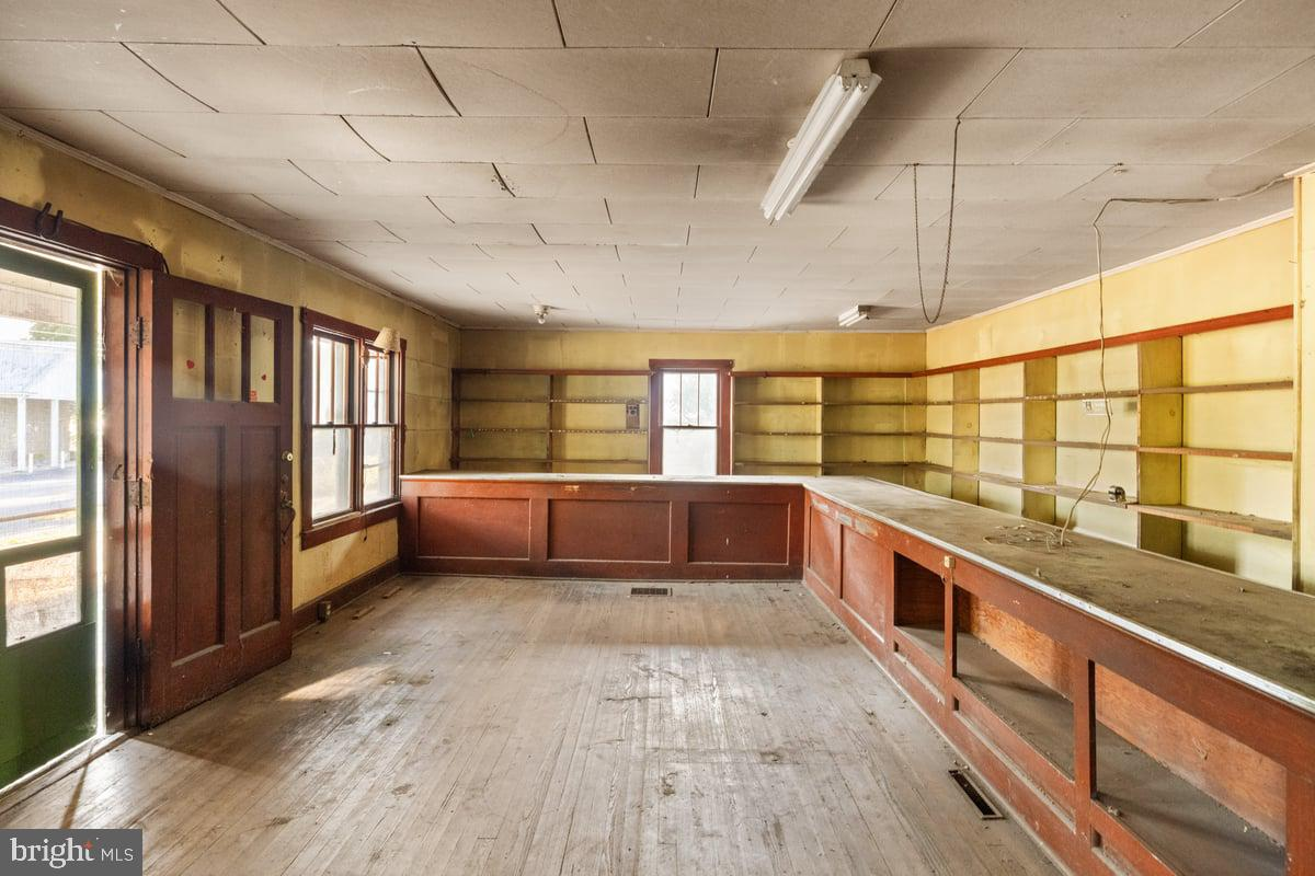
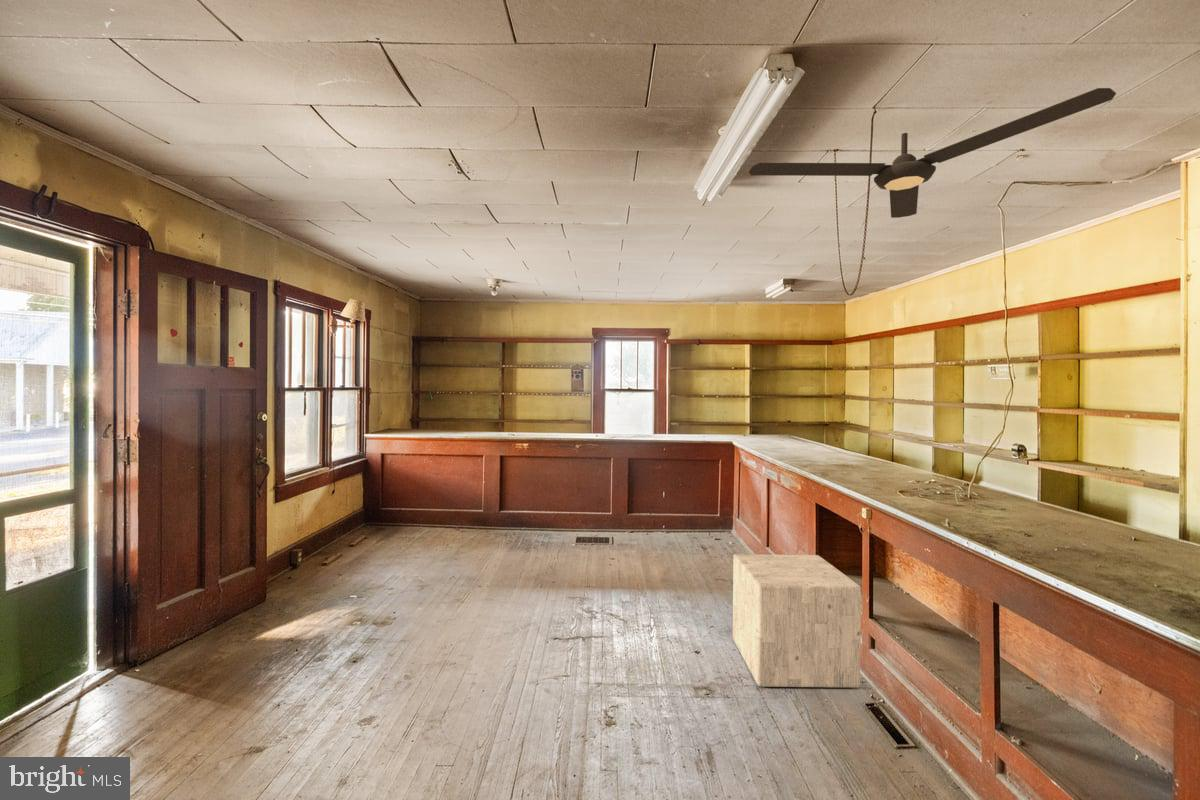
+ ceiling fan [748,87,1117,219]
+ stool [732,553,862,688]
